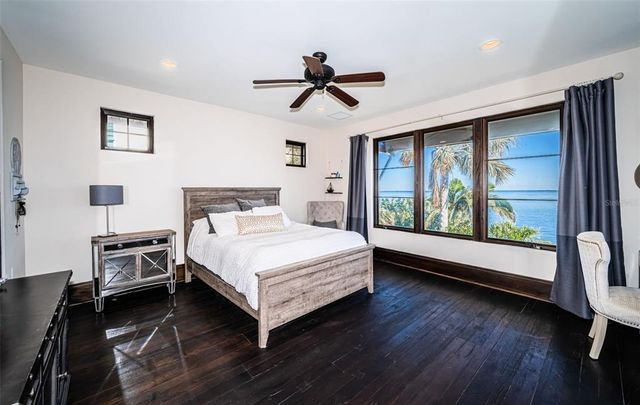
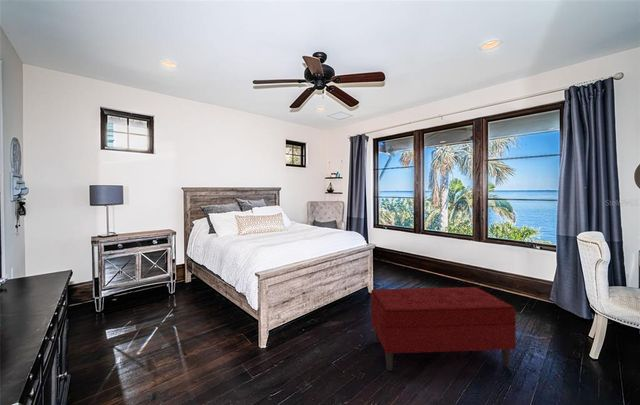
+ bench [370,286,517,372]
